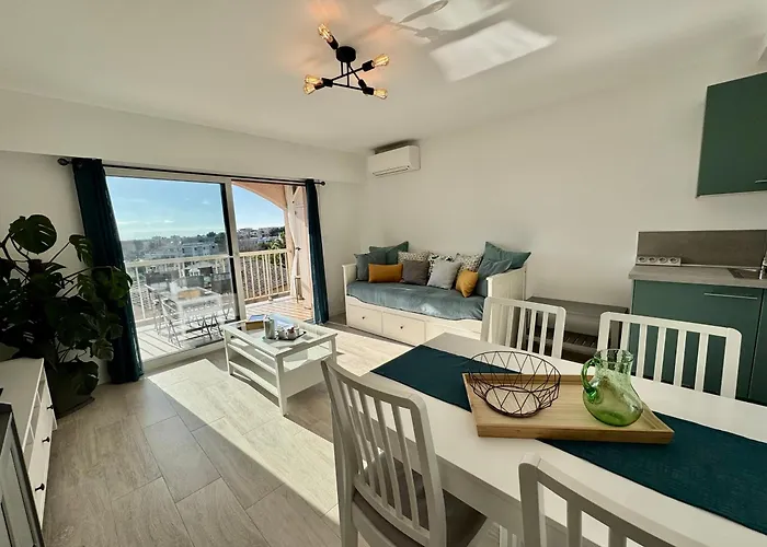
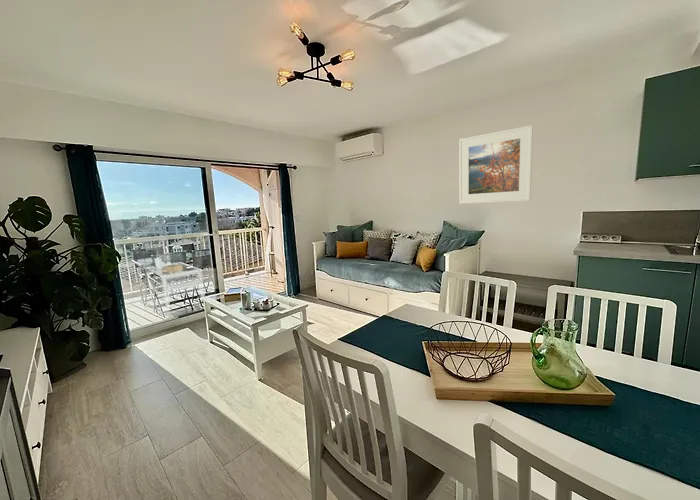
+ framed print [458,124,534,205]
